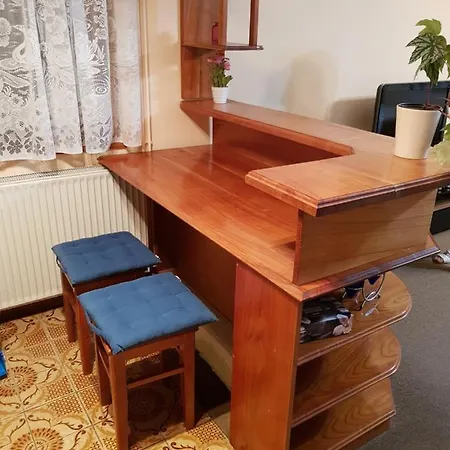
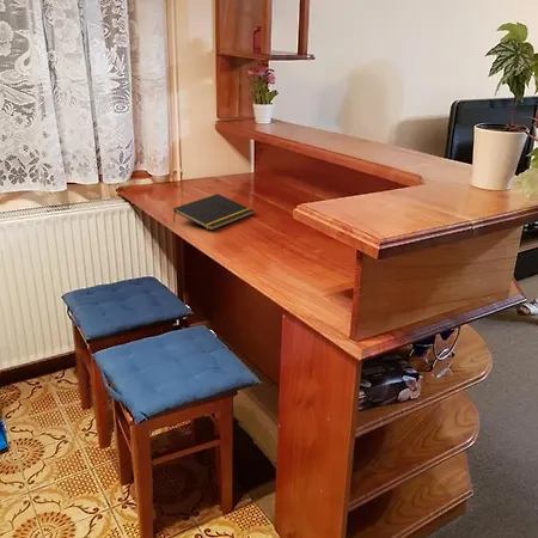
+ notepad [172,192,255,232]
